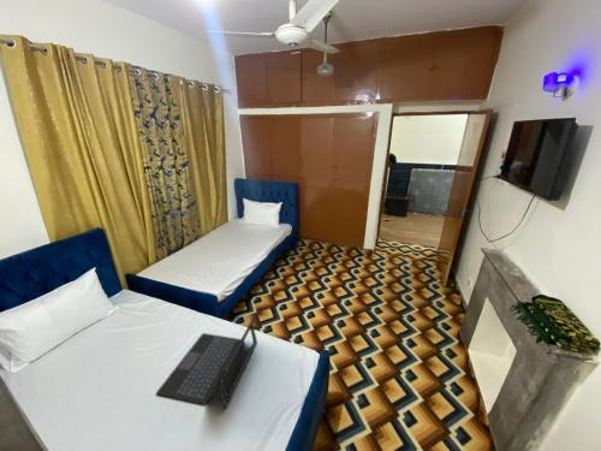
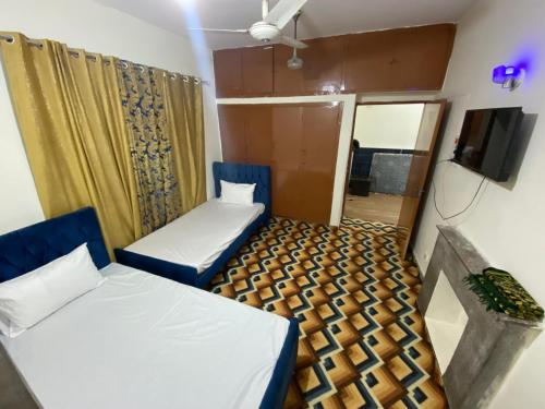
- laptop [155,309,261,410]
